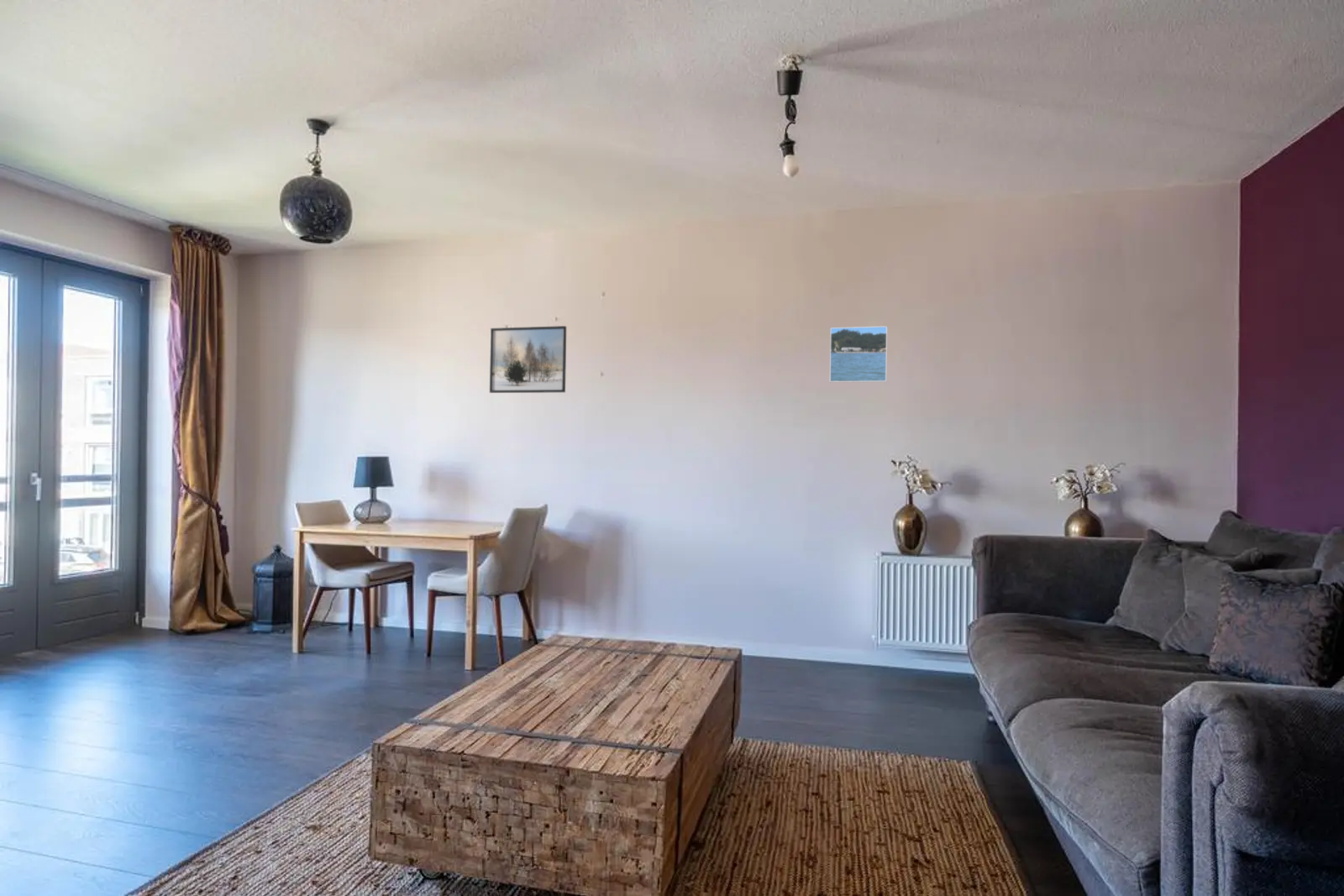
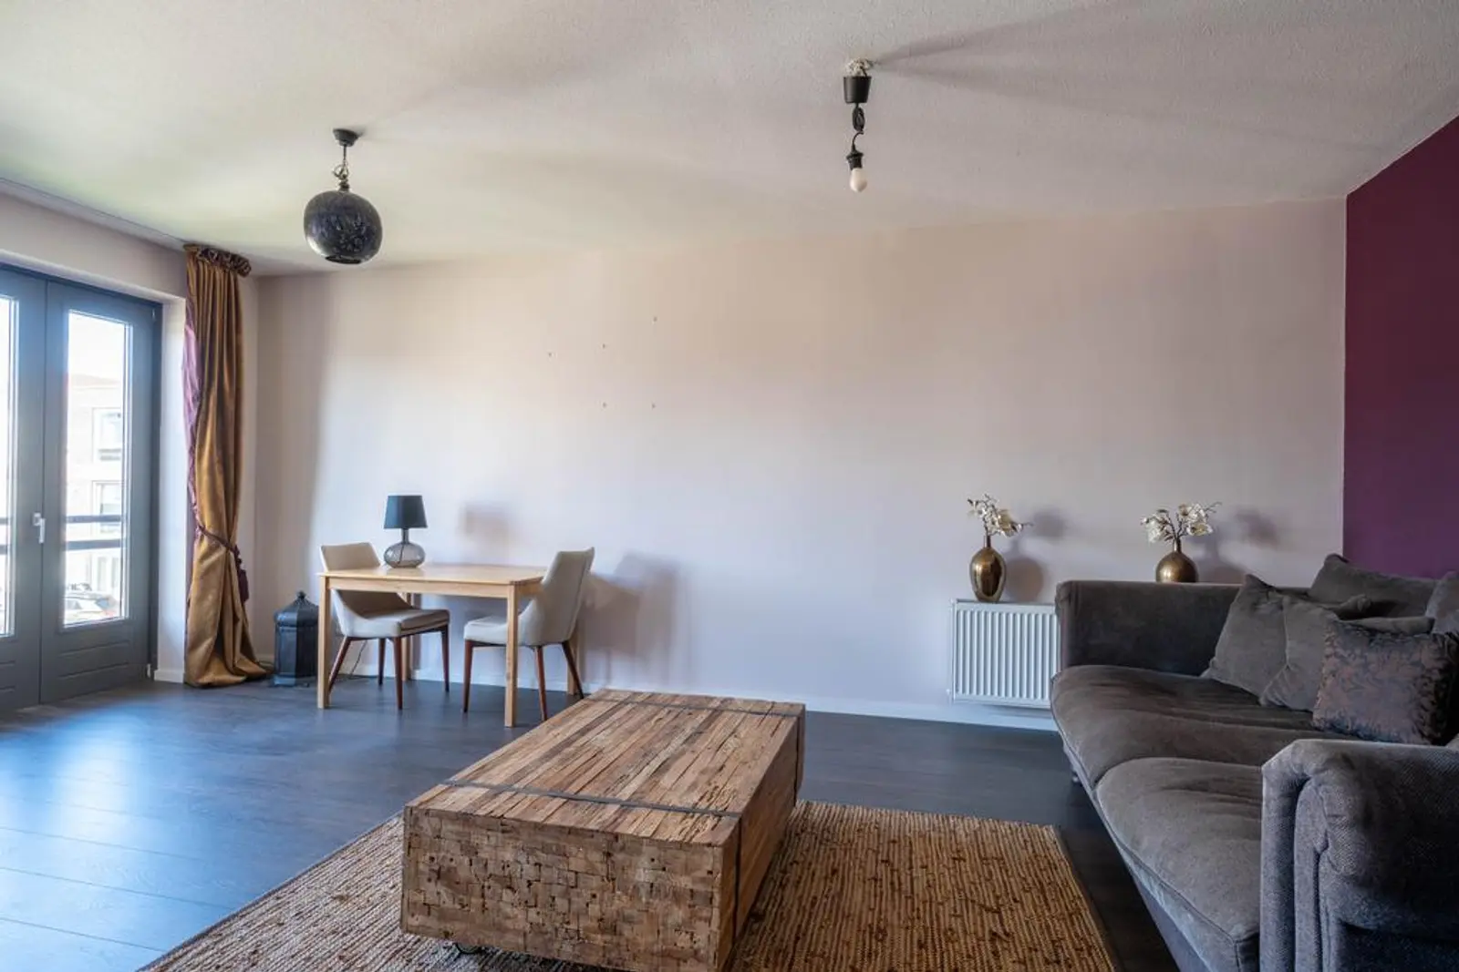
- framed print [489,325,567,394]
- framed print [829,325,888,383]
